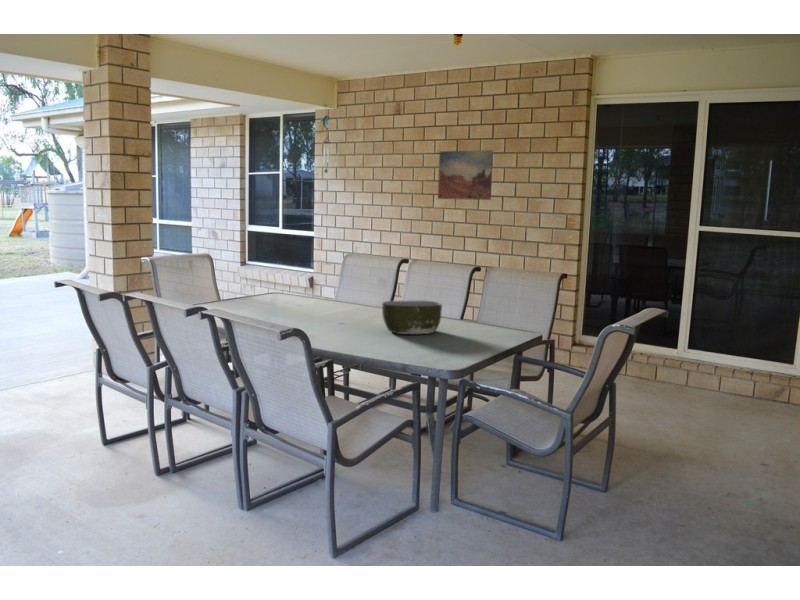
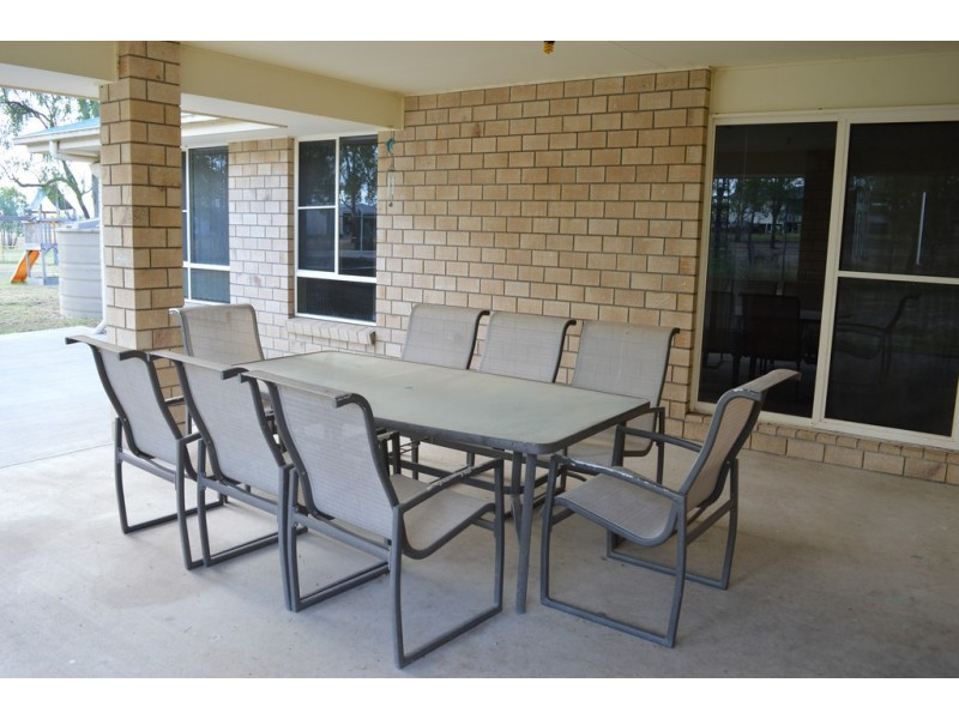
- wall art [437,149,494,201]
- bowl [381,300,443,335]
